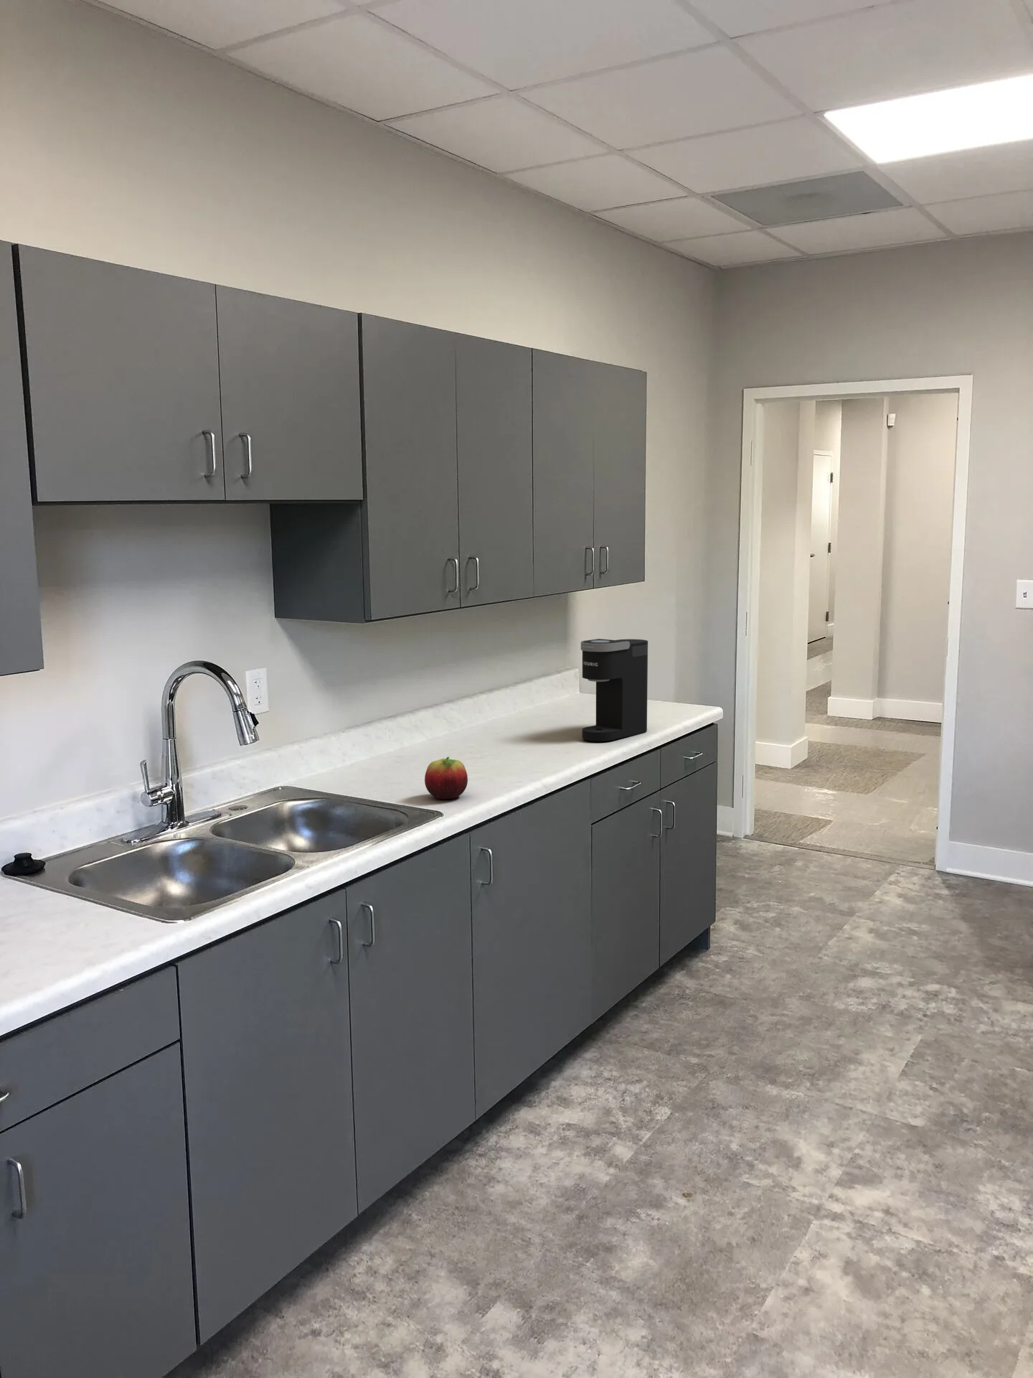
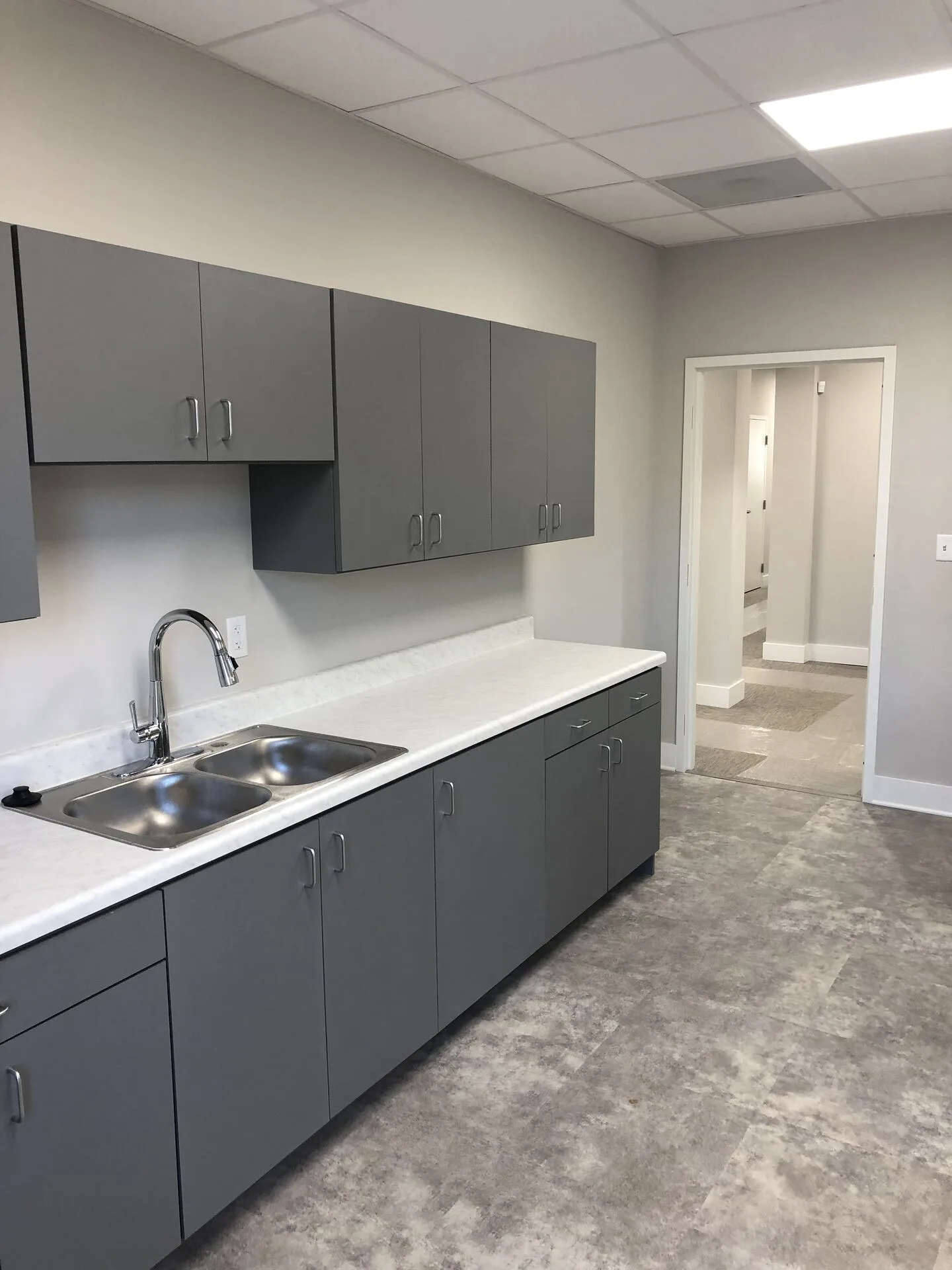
- coffee maker [581,638,649,742]
- fruit [424,756,469,800]
